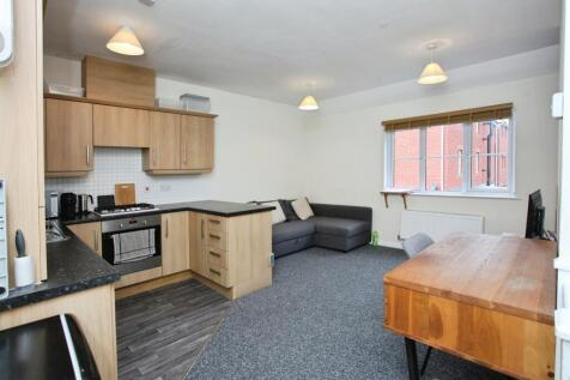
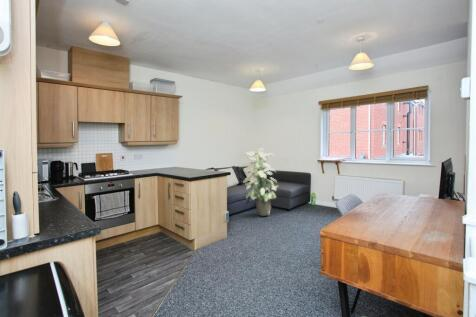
+ indoor plant [243,147,280,217]
